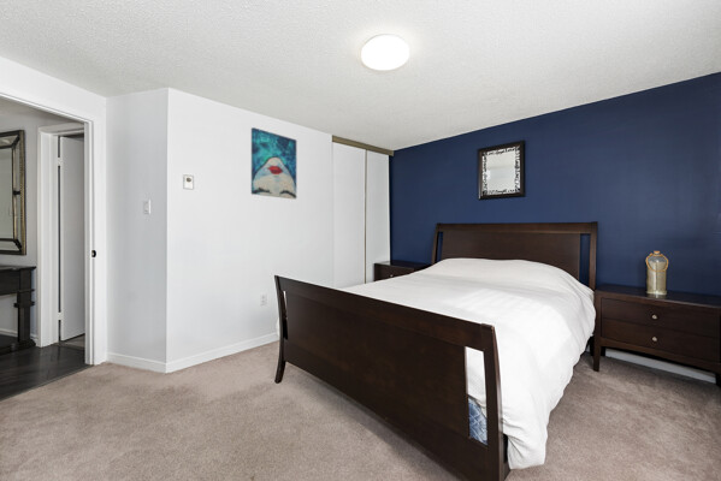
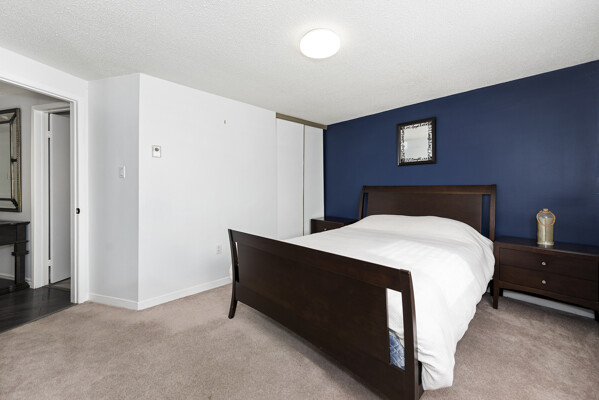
- wall art [250,126,297,201]
